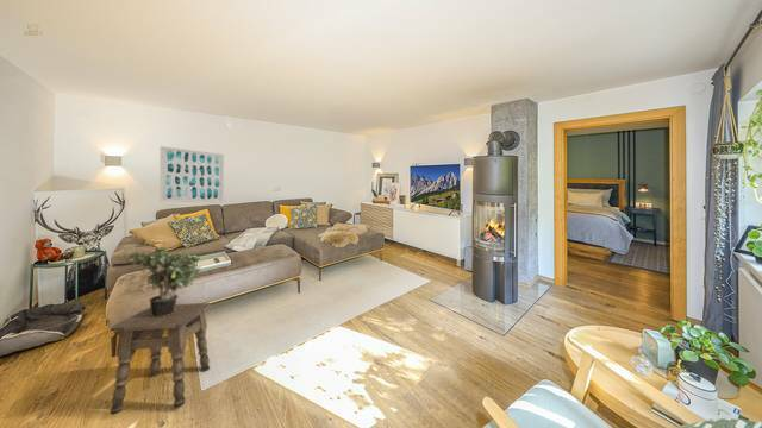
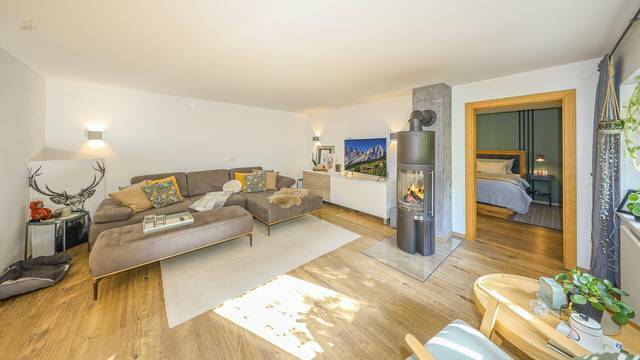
- side table [108,302,212,416]
- wall art [158,145,225,204]
- potted plant [126,246,204,317]
